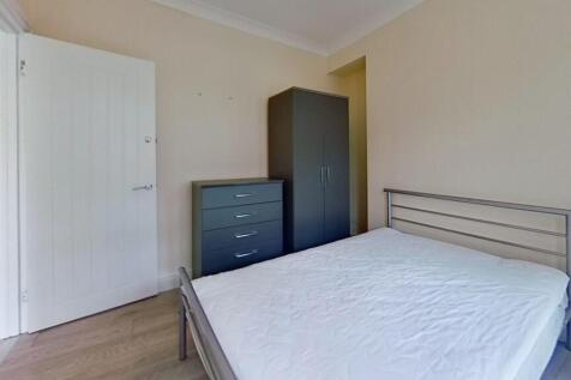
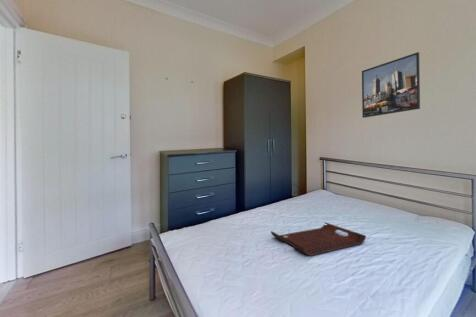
+ serving tray [270,221,367,257]
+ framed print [361,51,421,119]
